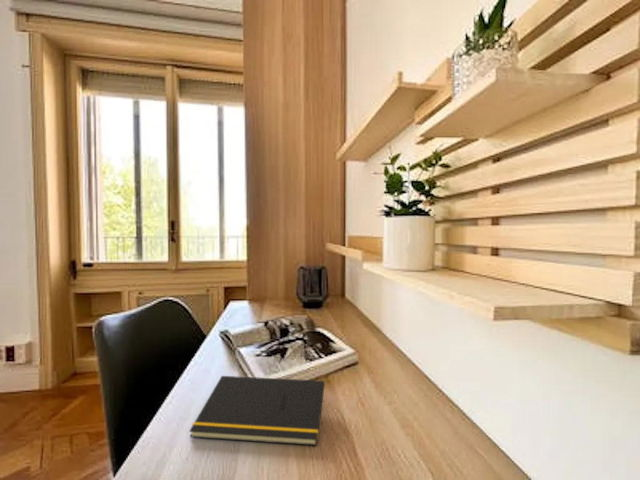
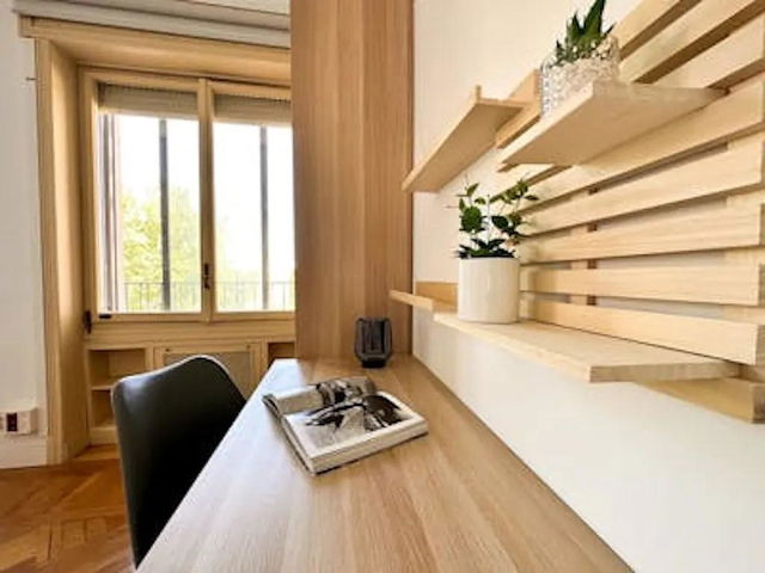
- notepad [188,375,326,447]
